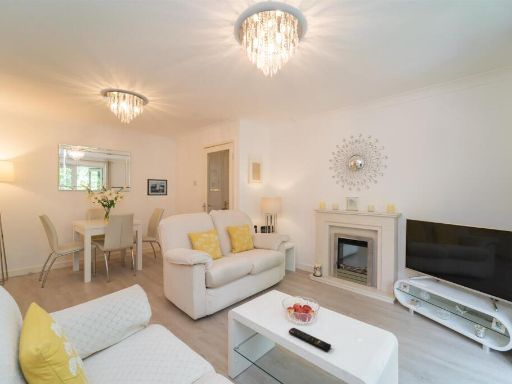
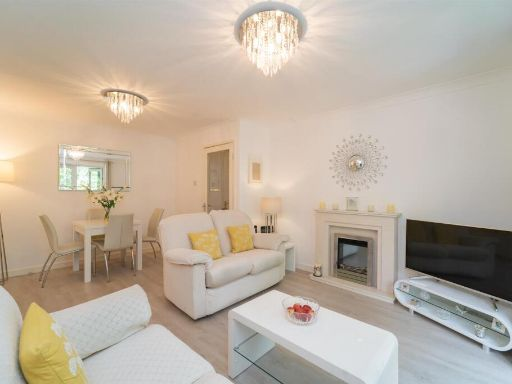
- picture frame [146,178,168,197]
- remote control [288,327,332,352]
